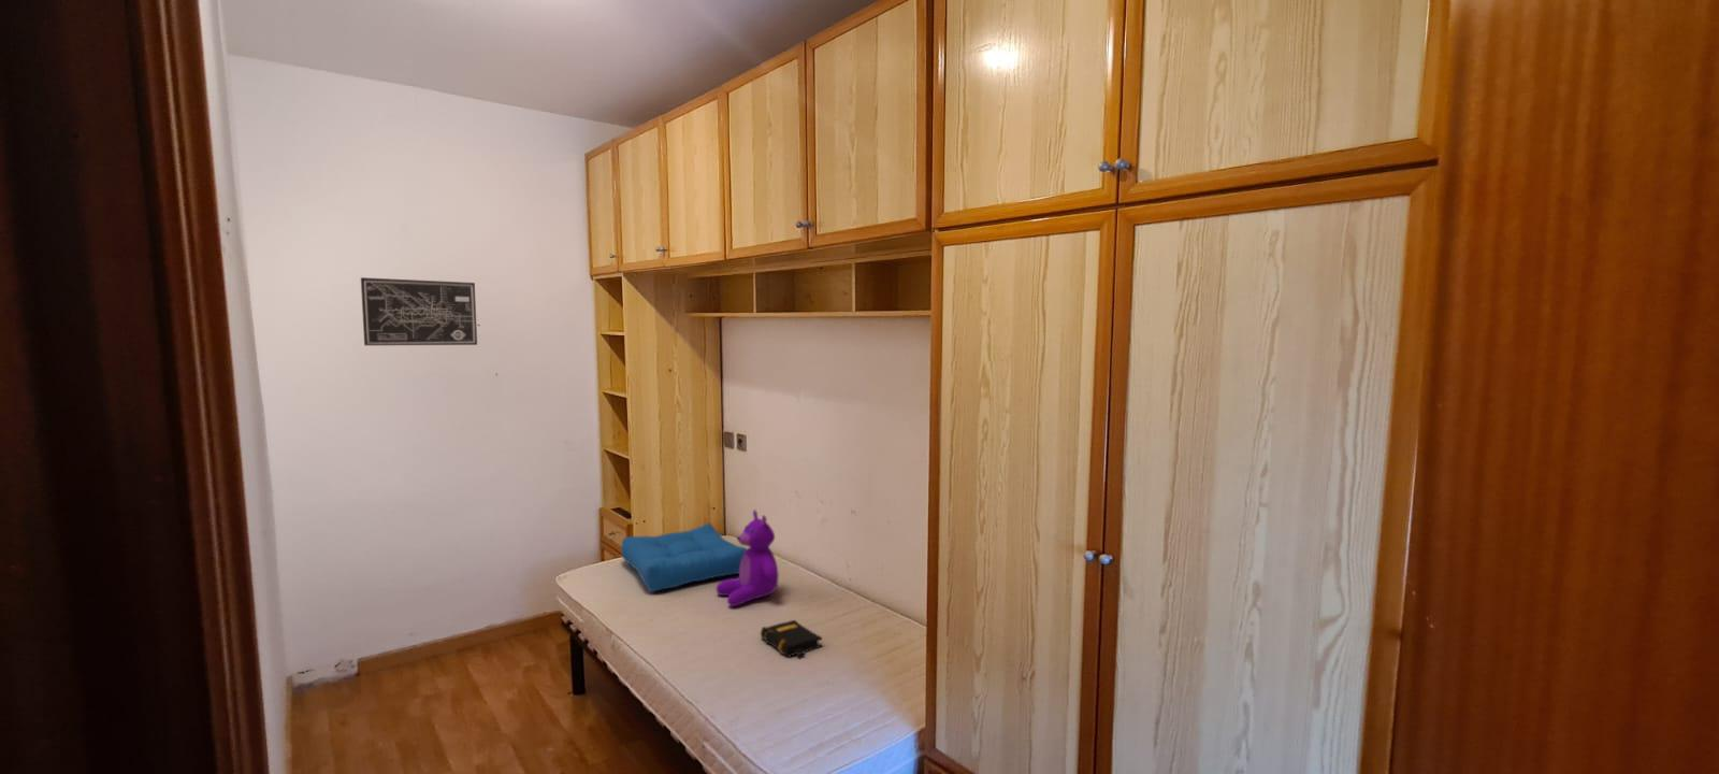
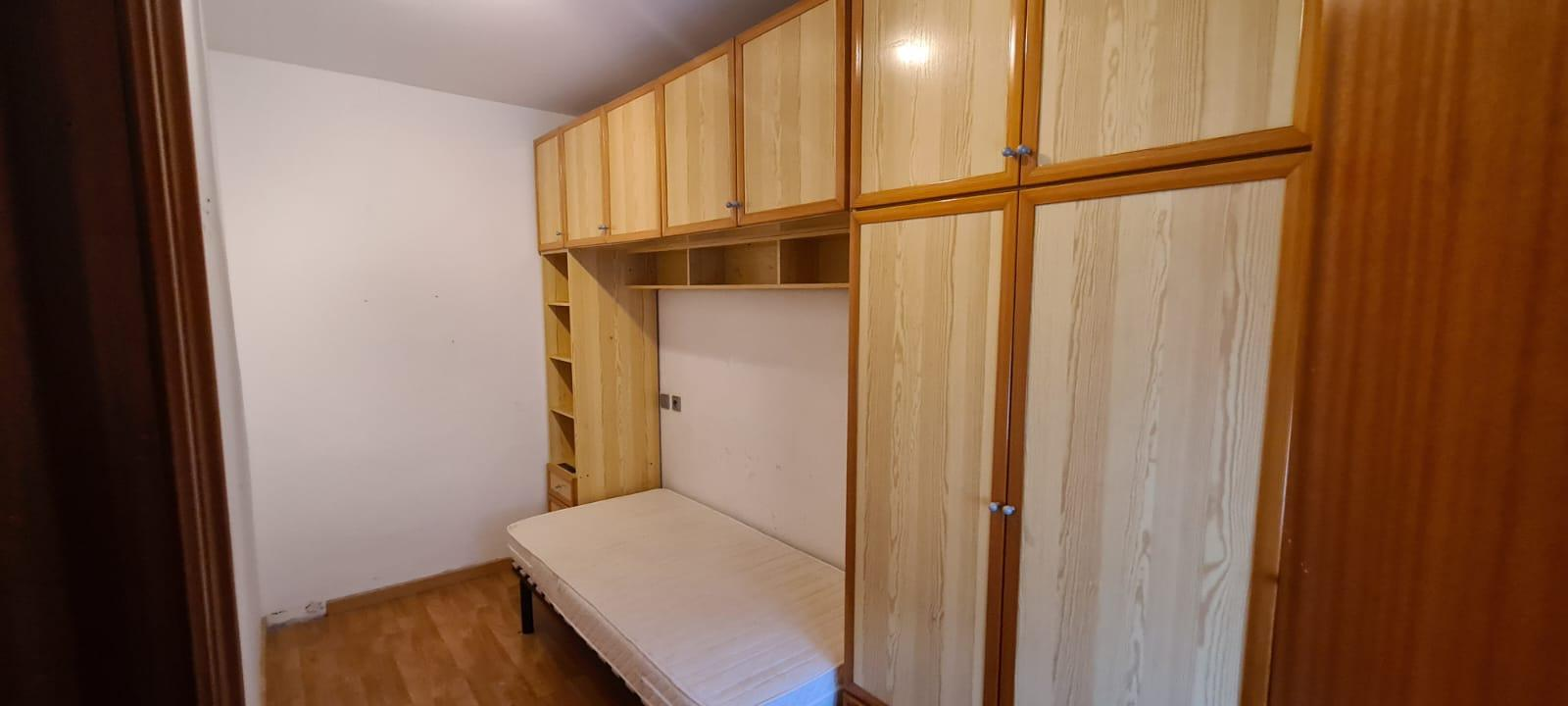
- teddy bear [715,509,779,607]
- book [760,619,823,659]
- wall art [360,276,478,346]
- seat cushion [619,523,748,593]
